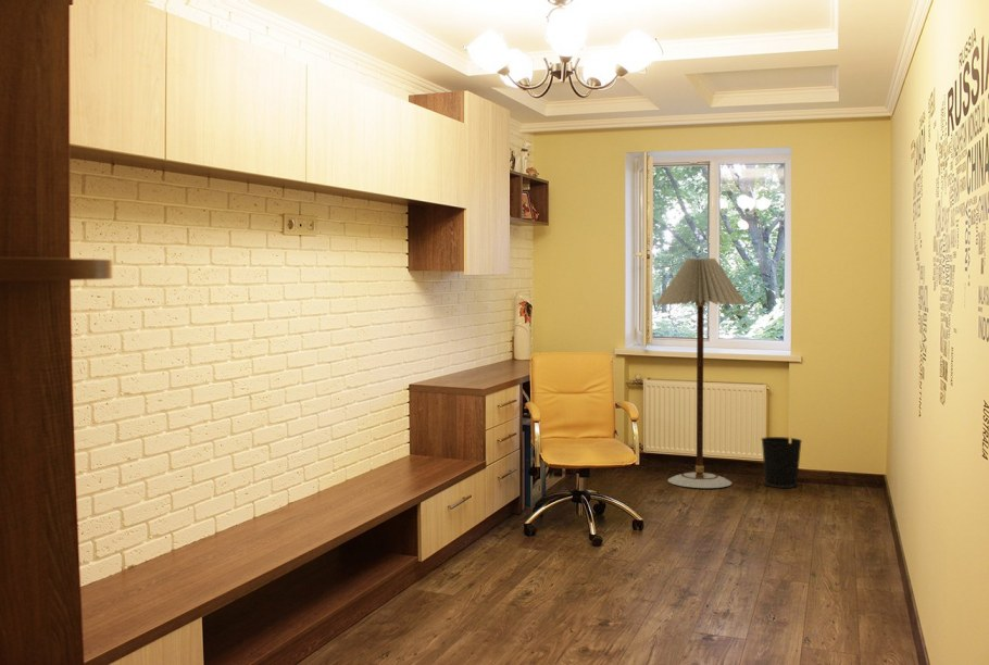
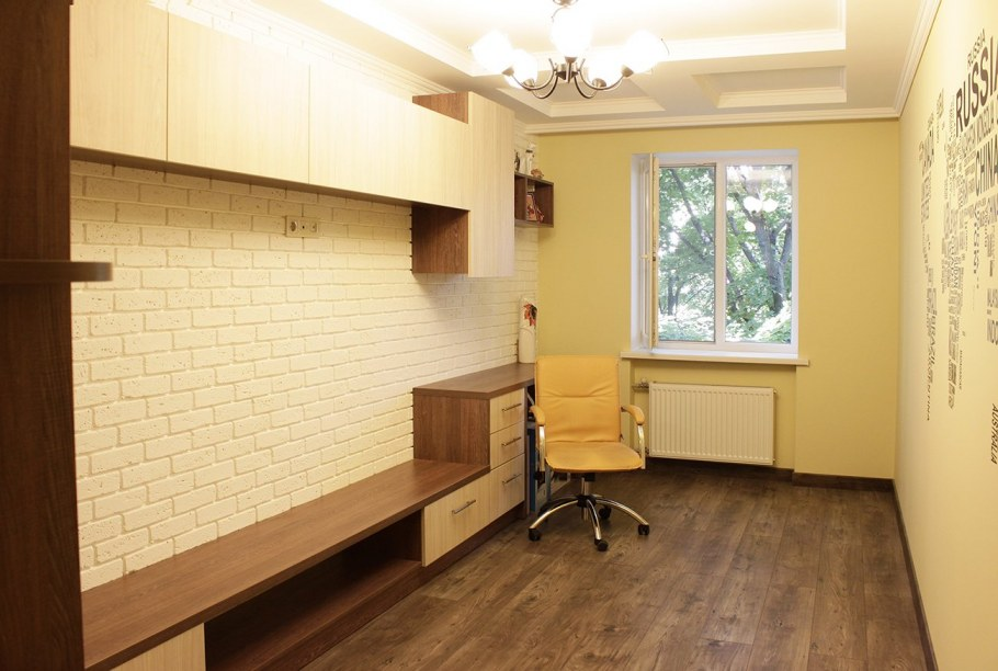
- floor lamp [654,258,748,489]
- wastebasket [760,436,803,489]
